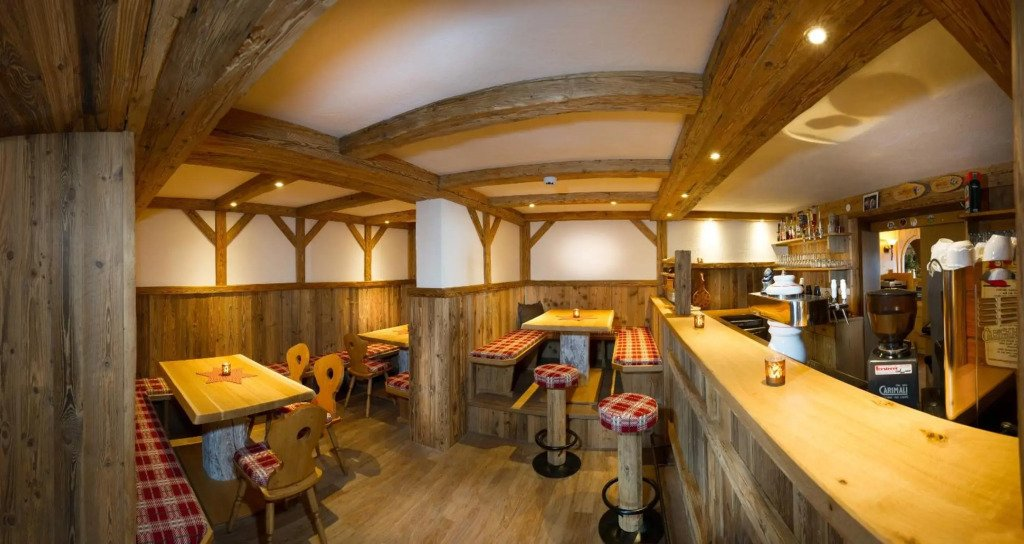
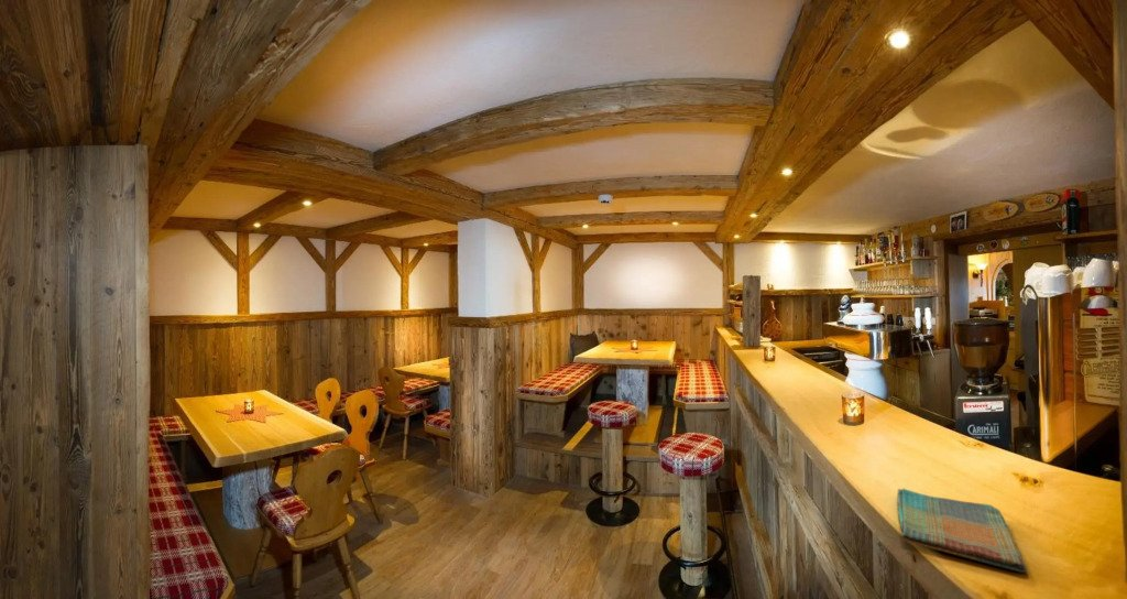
+ dish towel [896,487,1028,574]
